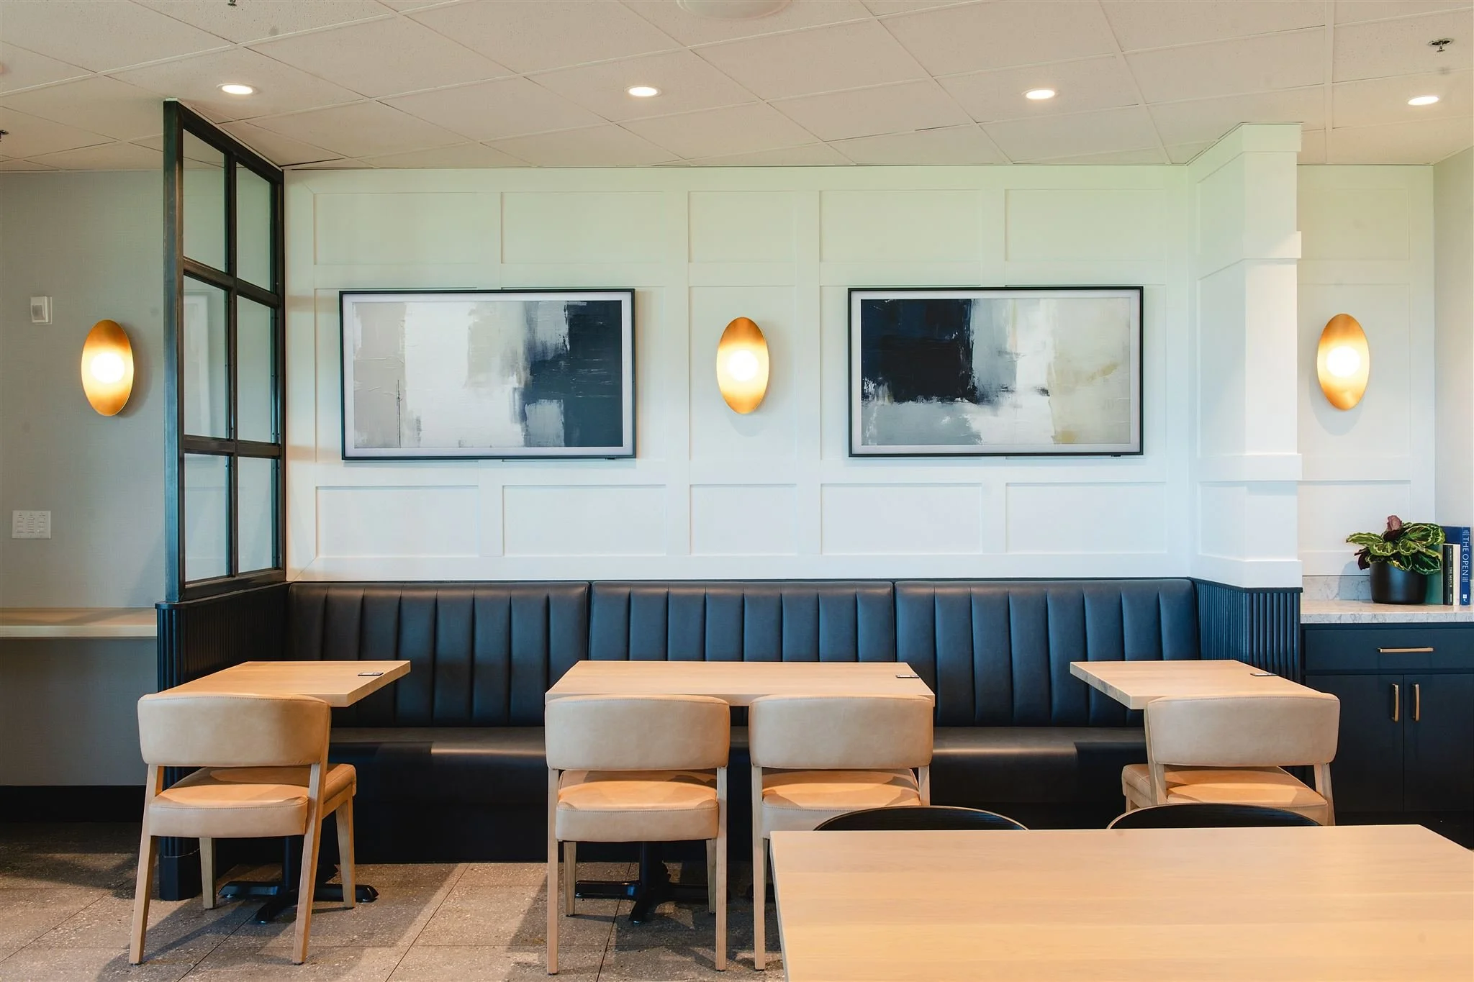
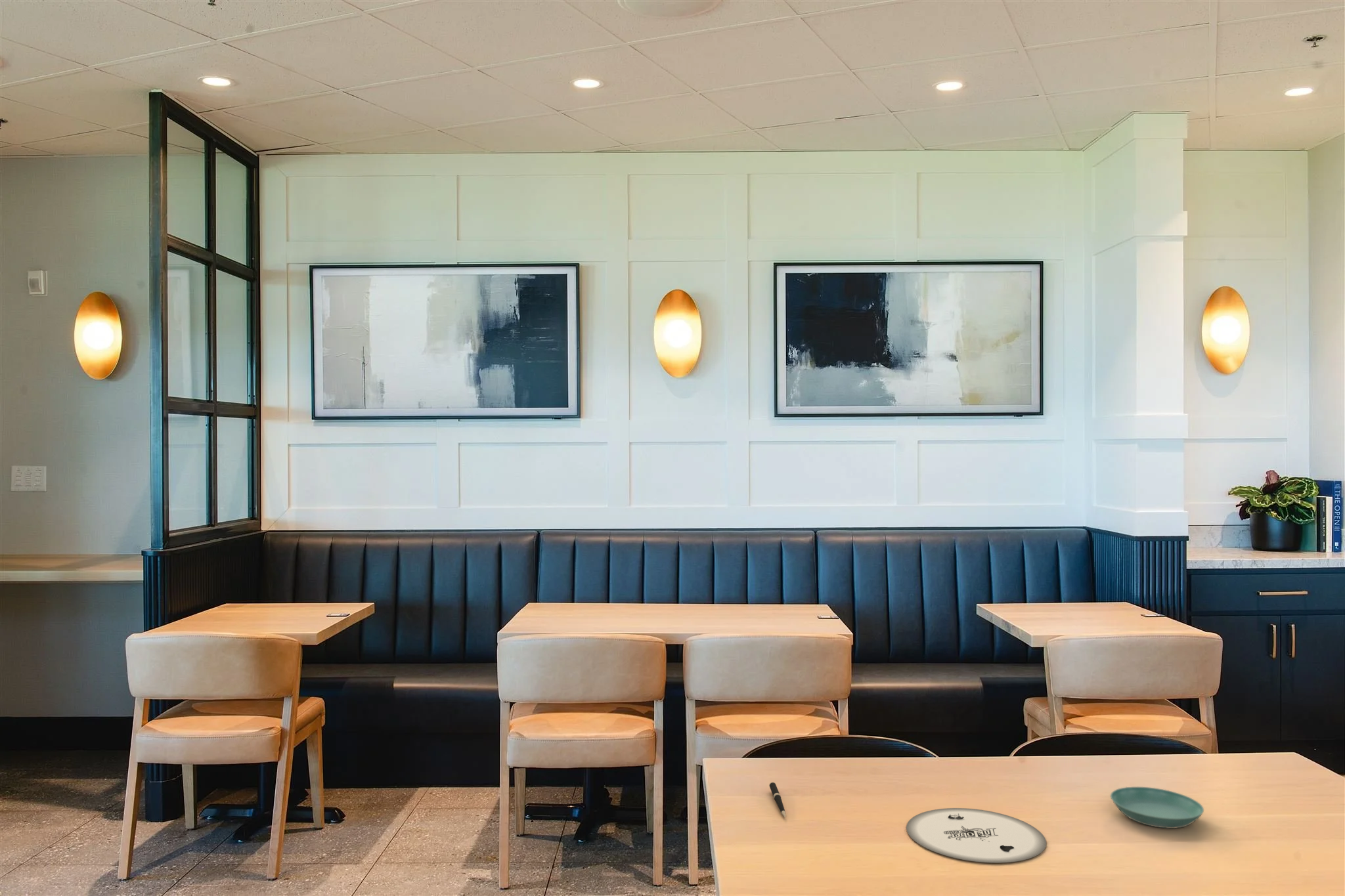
+ saucer [1110,786,1204,829]
+ plate [906,807,1047,863]
+ pen [768,781,786,818]
